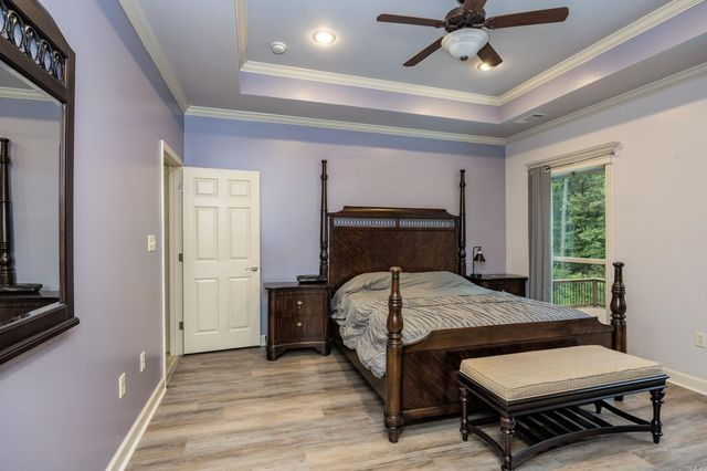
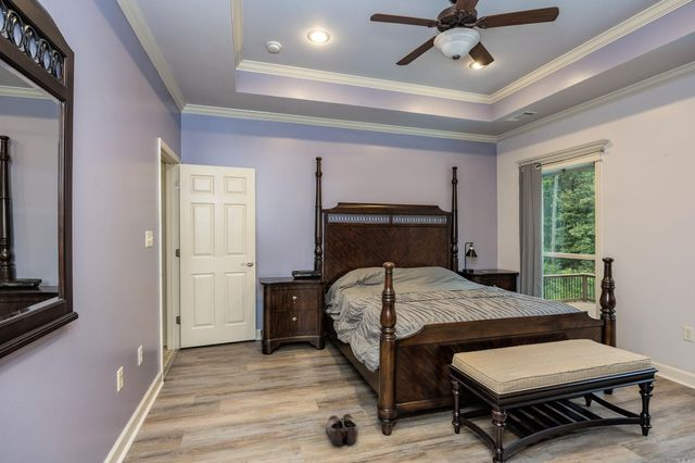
+ shoe [326,413,358,447]
